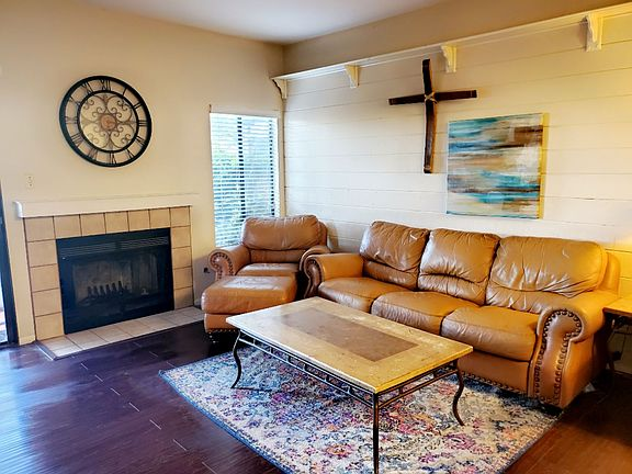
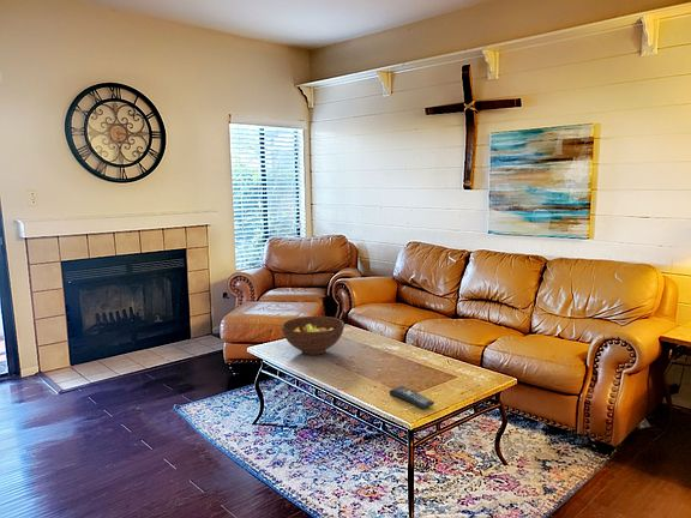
+ fruit bowl [281,315,346,356]
+ remote control [389,385,435,410]
